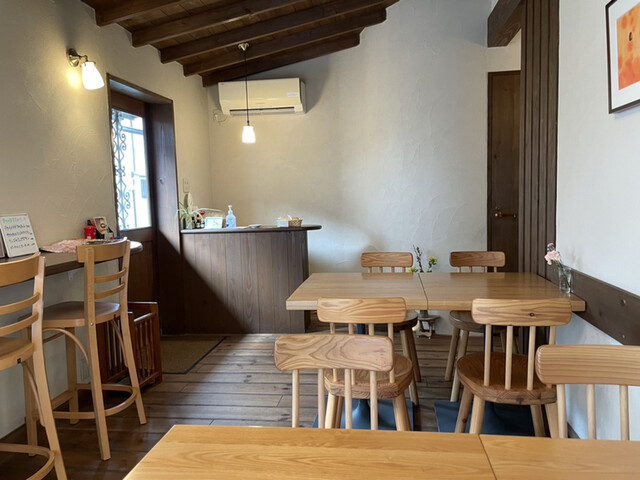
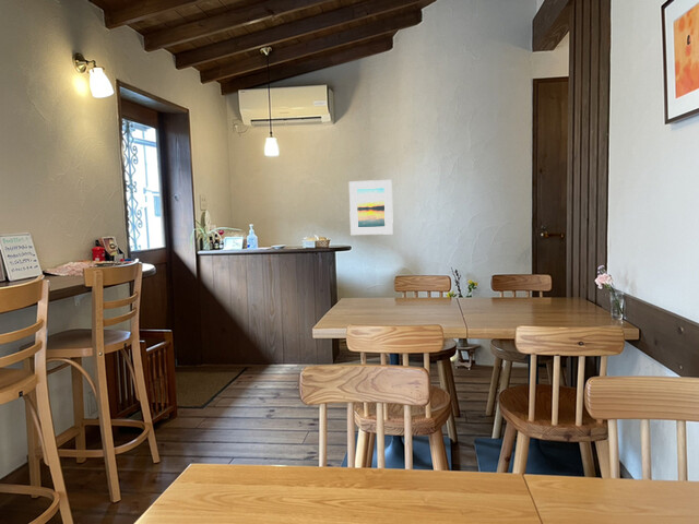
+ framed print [348,179,394,236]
